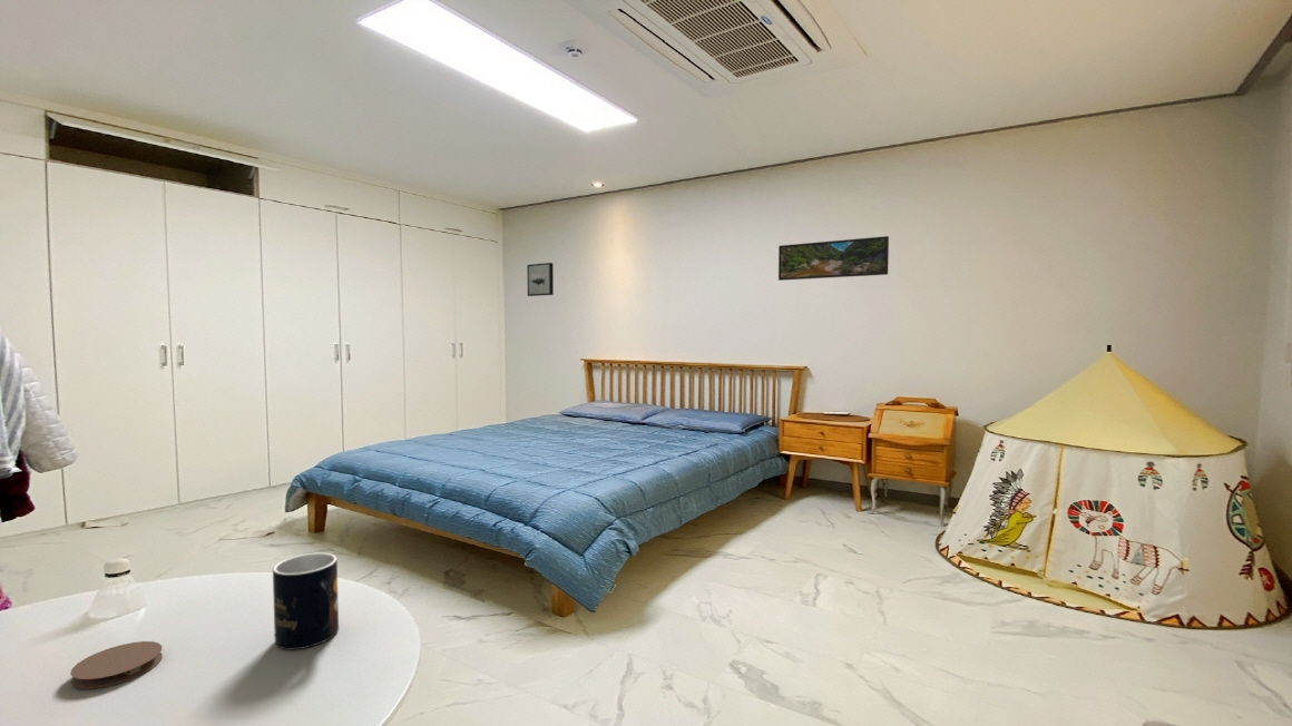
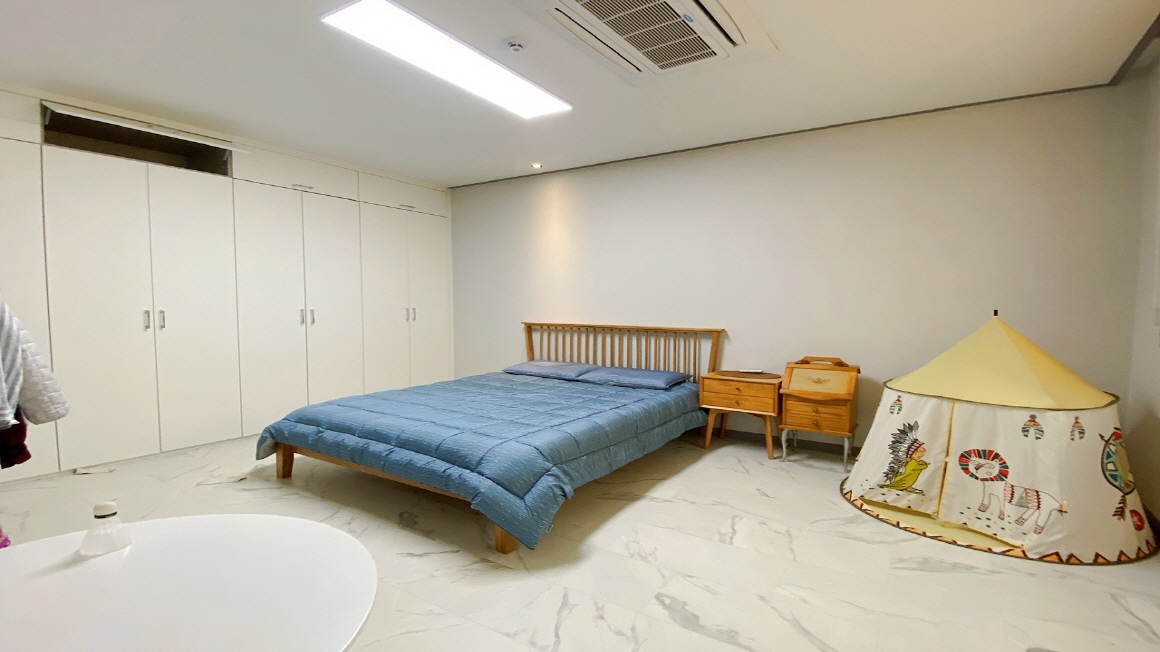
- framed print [777,235,890,282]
- coaster [69,640,164,690]
- mug [272,552,340,650]
- wall art [526,262,555,297]
